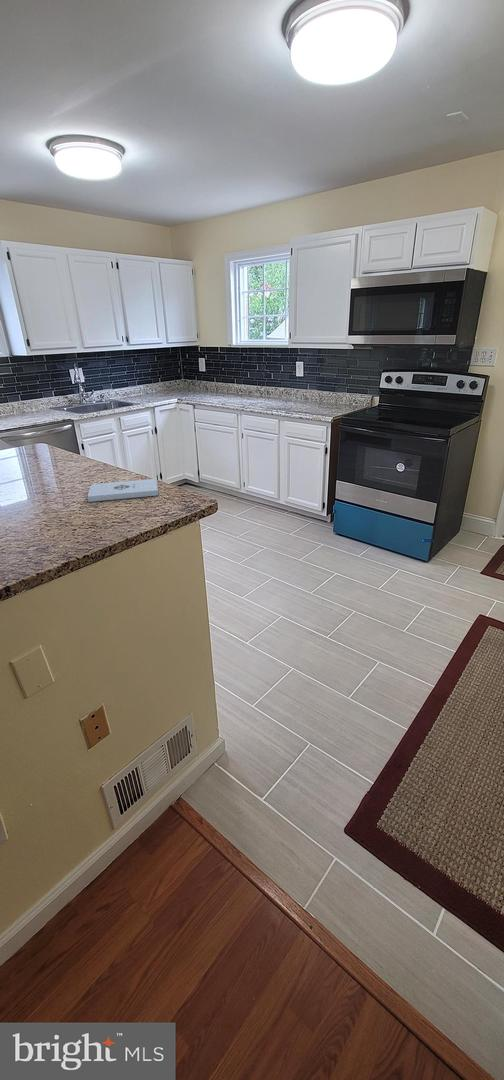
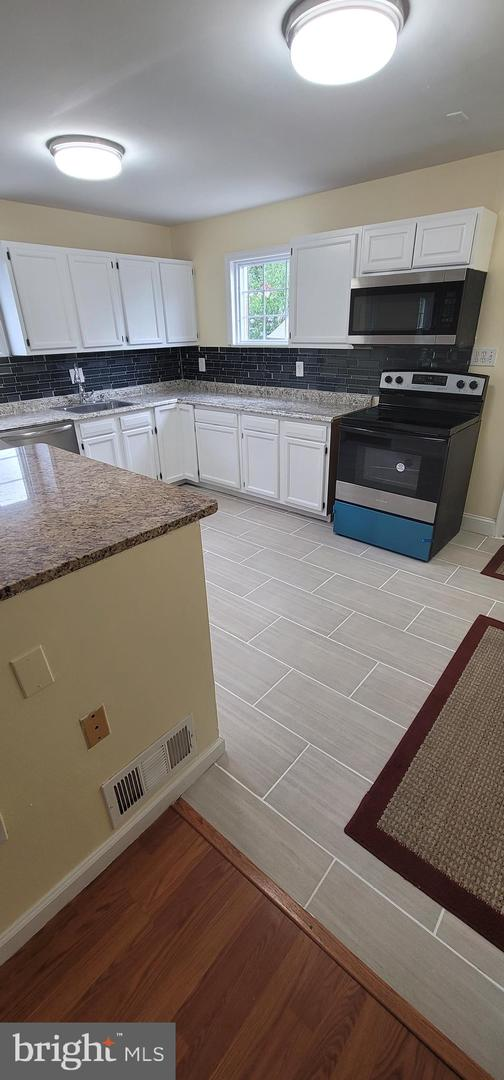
- notepad [87,478,159,503]
